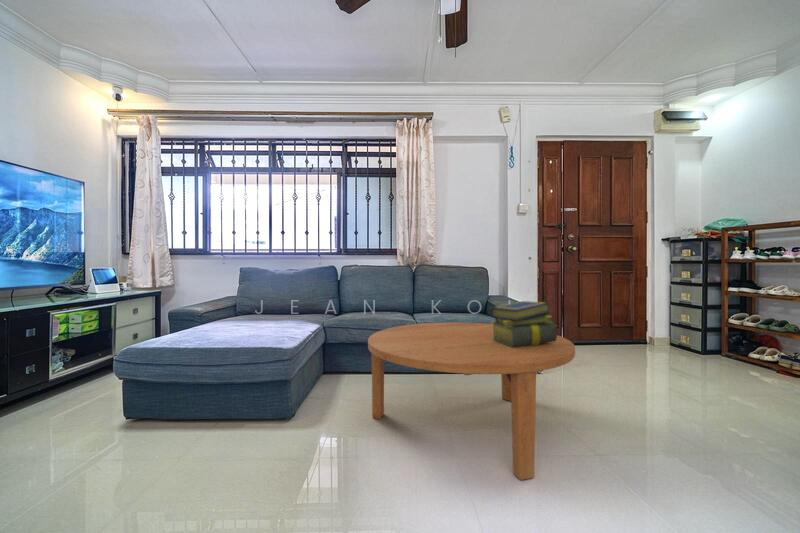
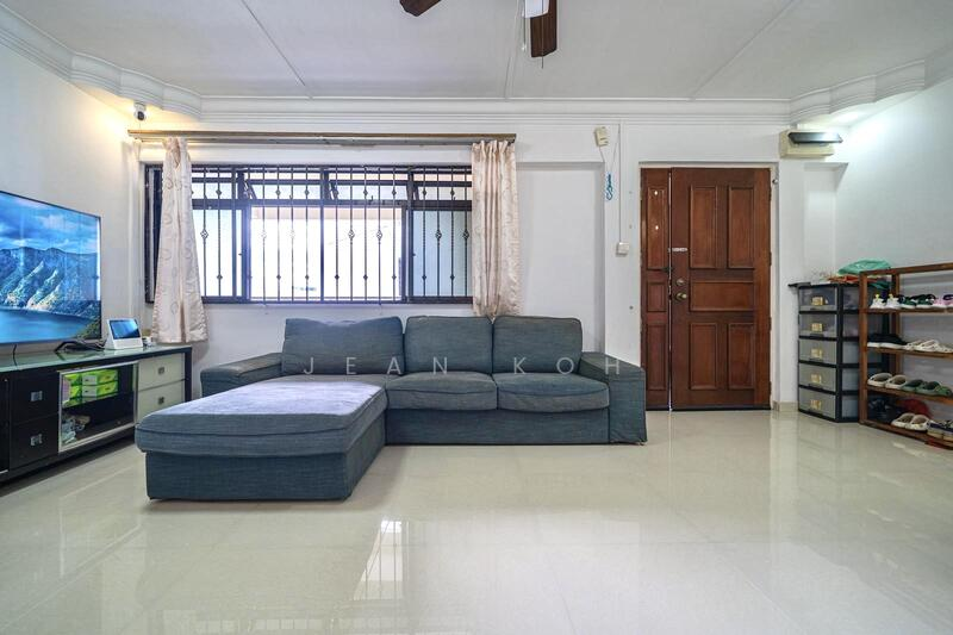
- coffee table [367,321,576,481]
- stack of books [489,300,558,347]
